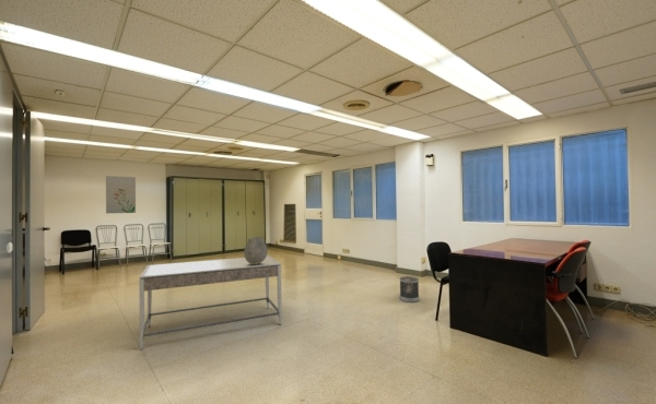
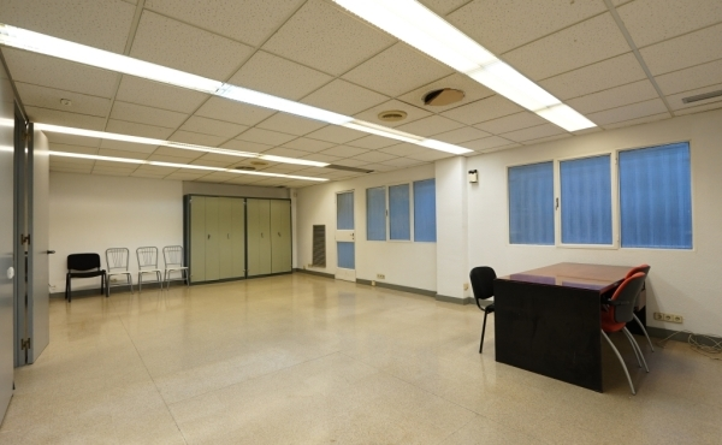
- wastebasket [399,275,420,304]
- dining table [138,254,283,350]
- wall art [105,175,137,214]
- ceramic pot [243,236,269,264]
